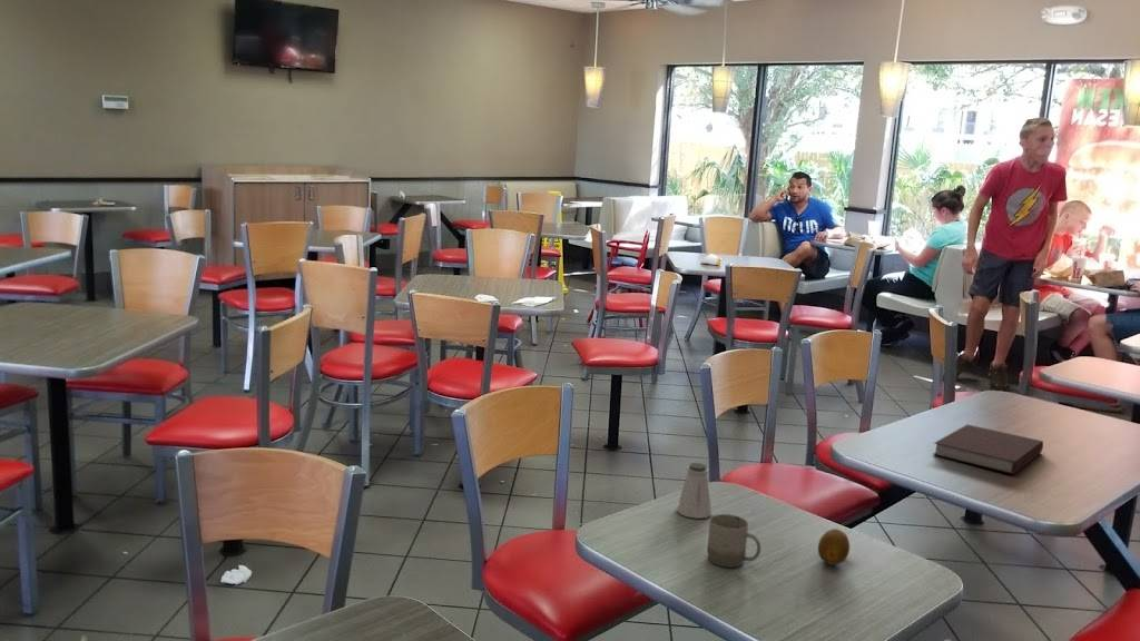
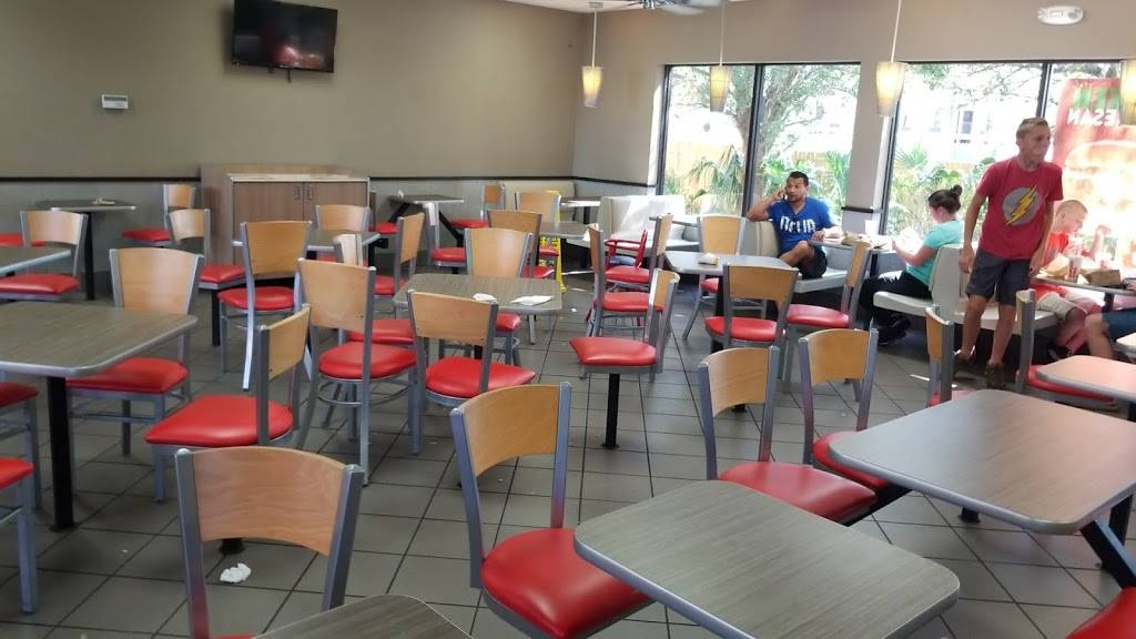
- fruit [817,527,851,565]
- saltshaker [676,462,712,520]
- cup [706,513,761,568]
- notebook [932,424,1044,475]
